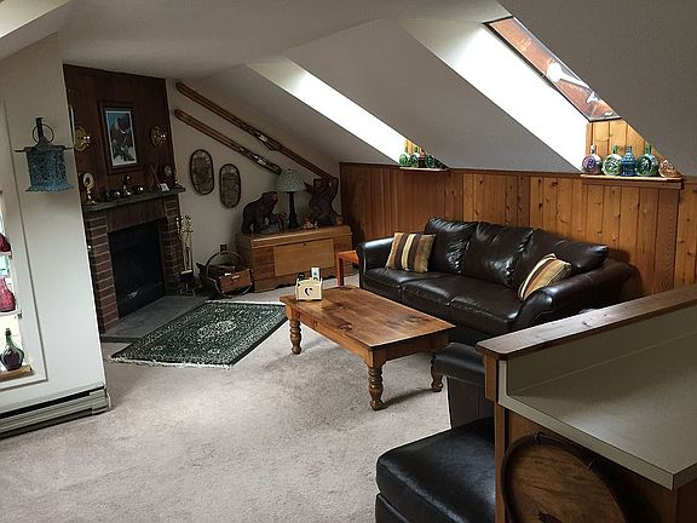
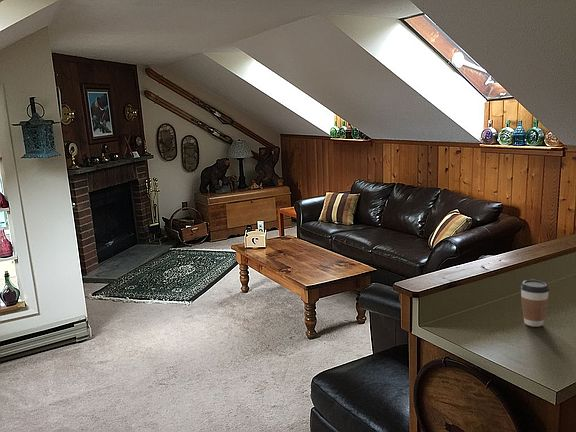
+ coffee cup [520,279,550,328]
